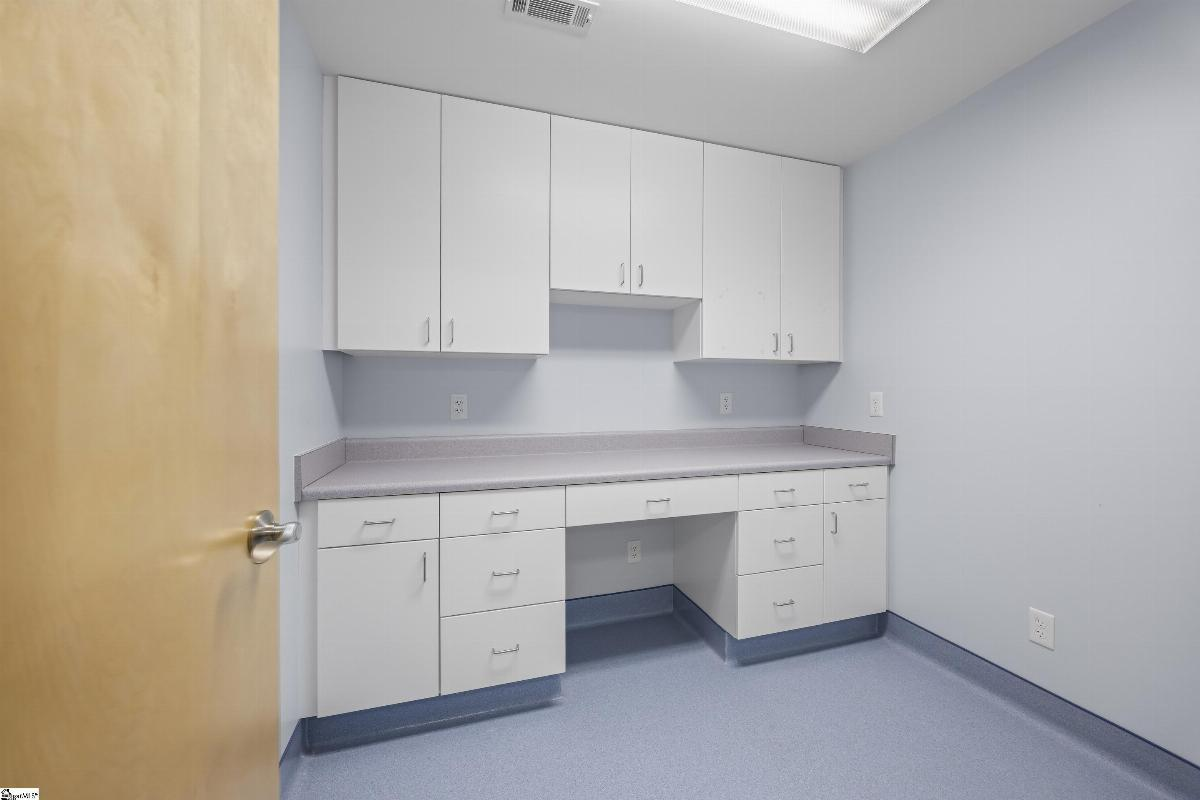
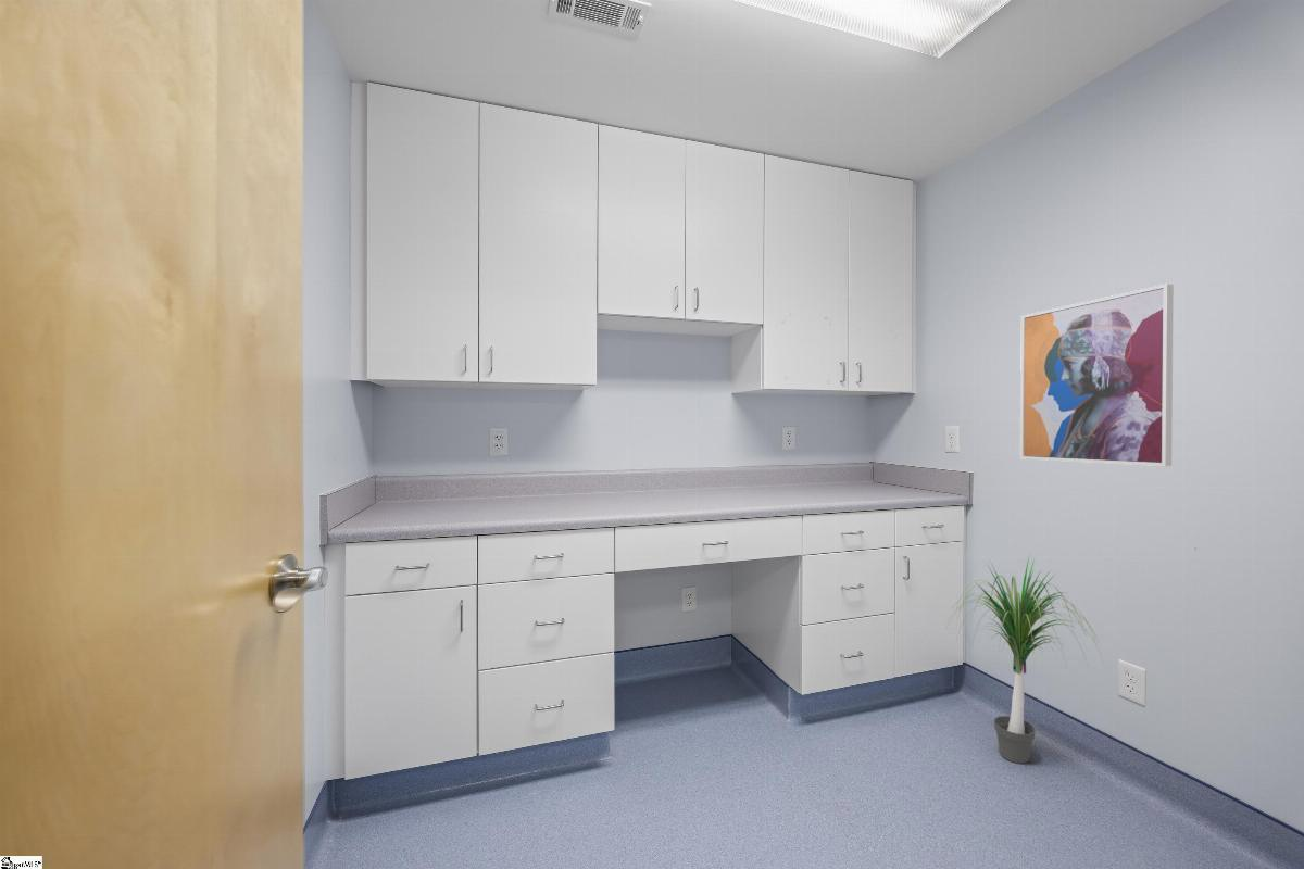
+ wall art [1019,282,1175,467]
+ potted plant [943,553,1106,765]
